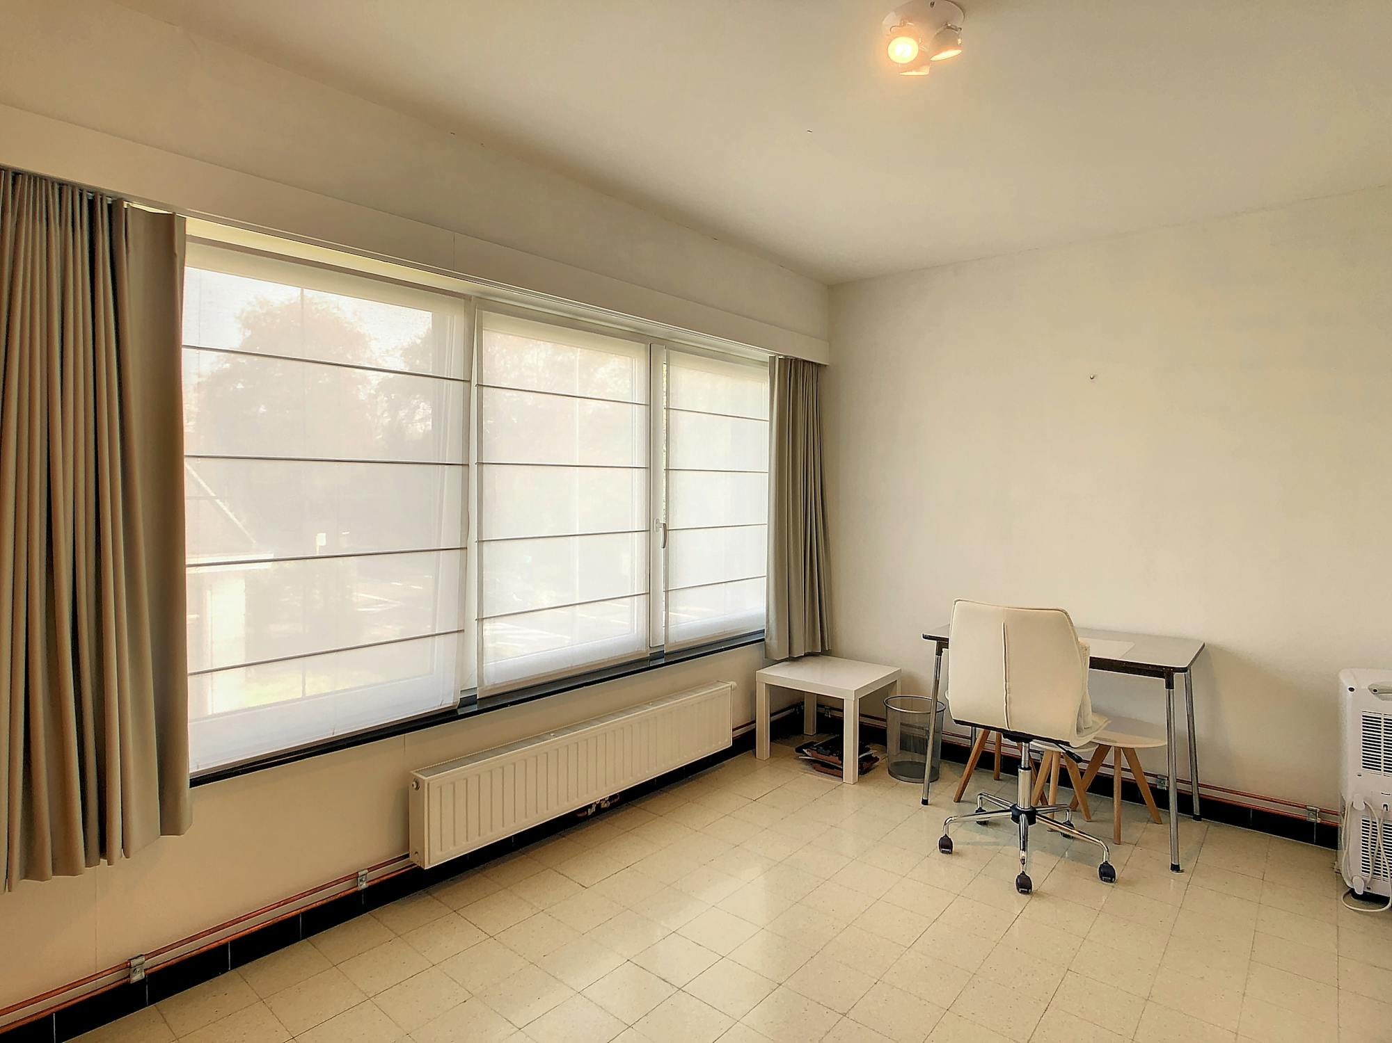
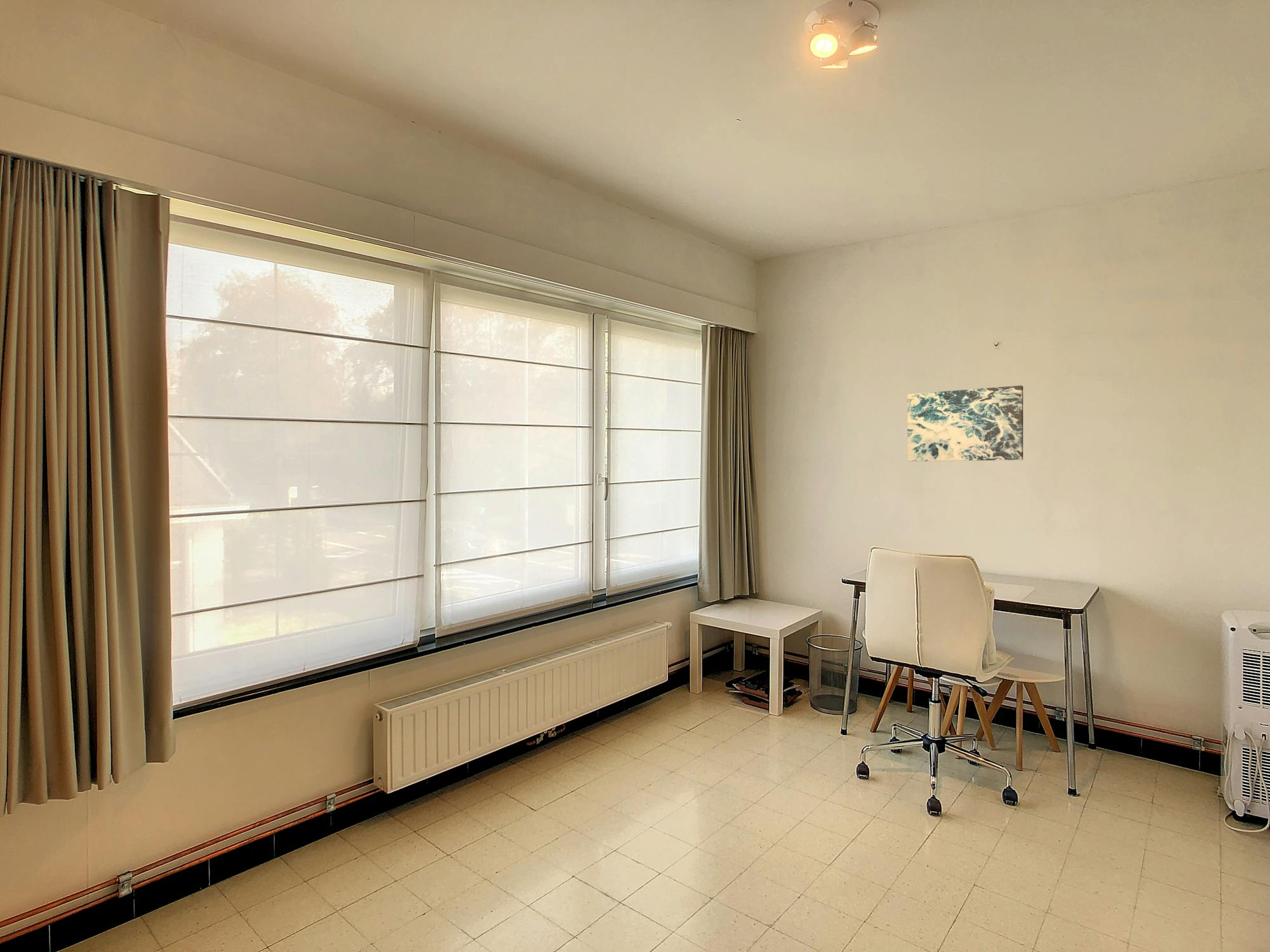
+ wall art [907,385,1024,462]
